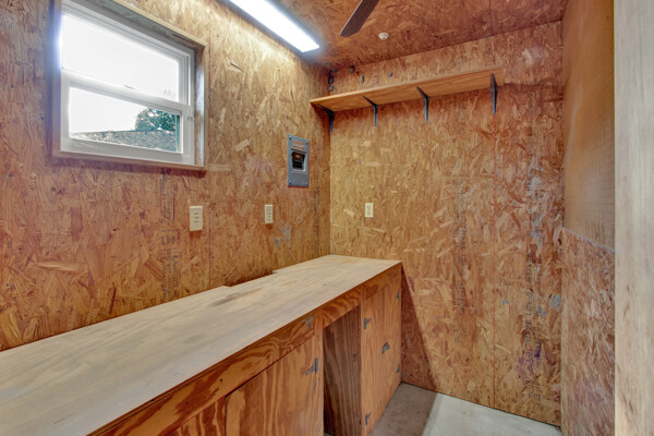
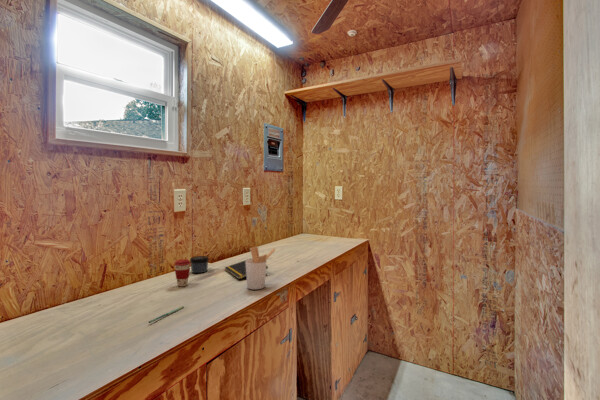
+ coffee cup [173,258,191,287]
+ notepad [224,258,269,280]
+ jar [189,255,210,274]
+ utensil holder [245,245,276,290]
+ pen [148,305,185,324]
